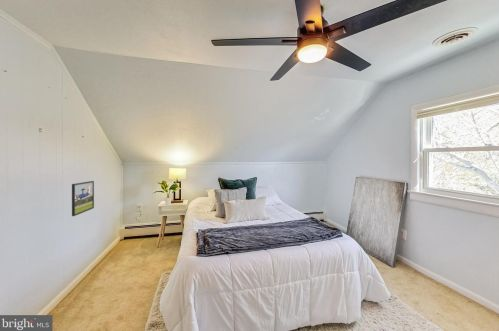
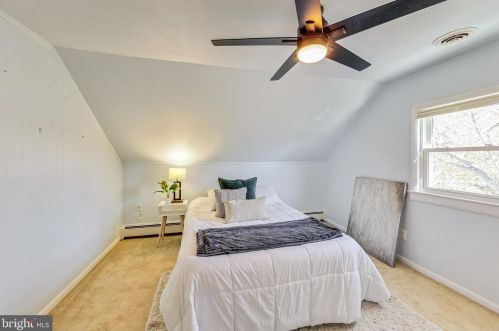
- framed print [71,180,95,217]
